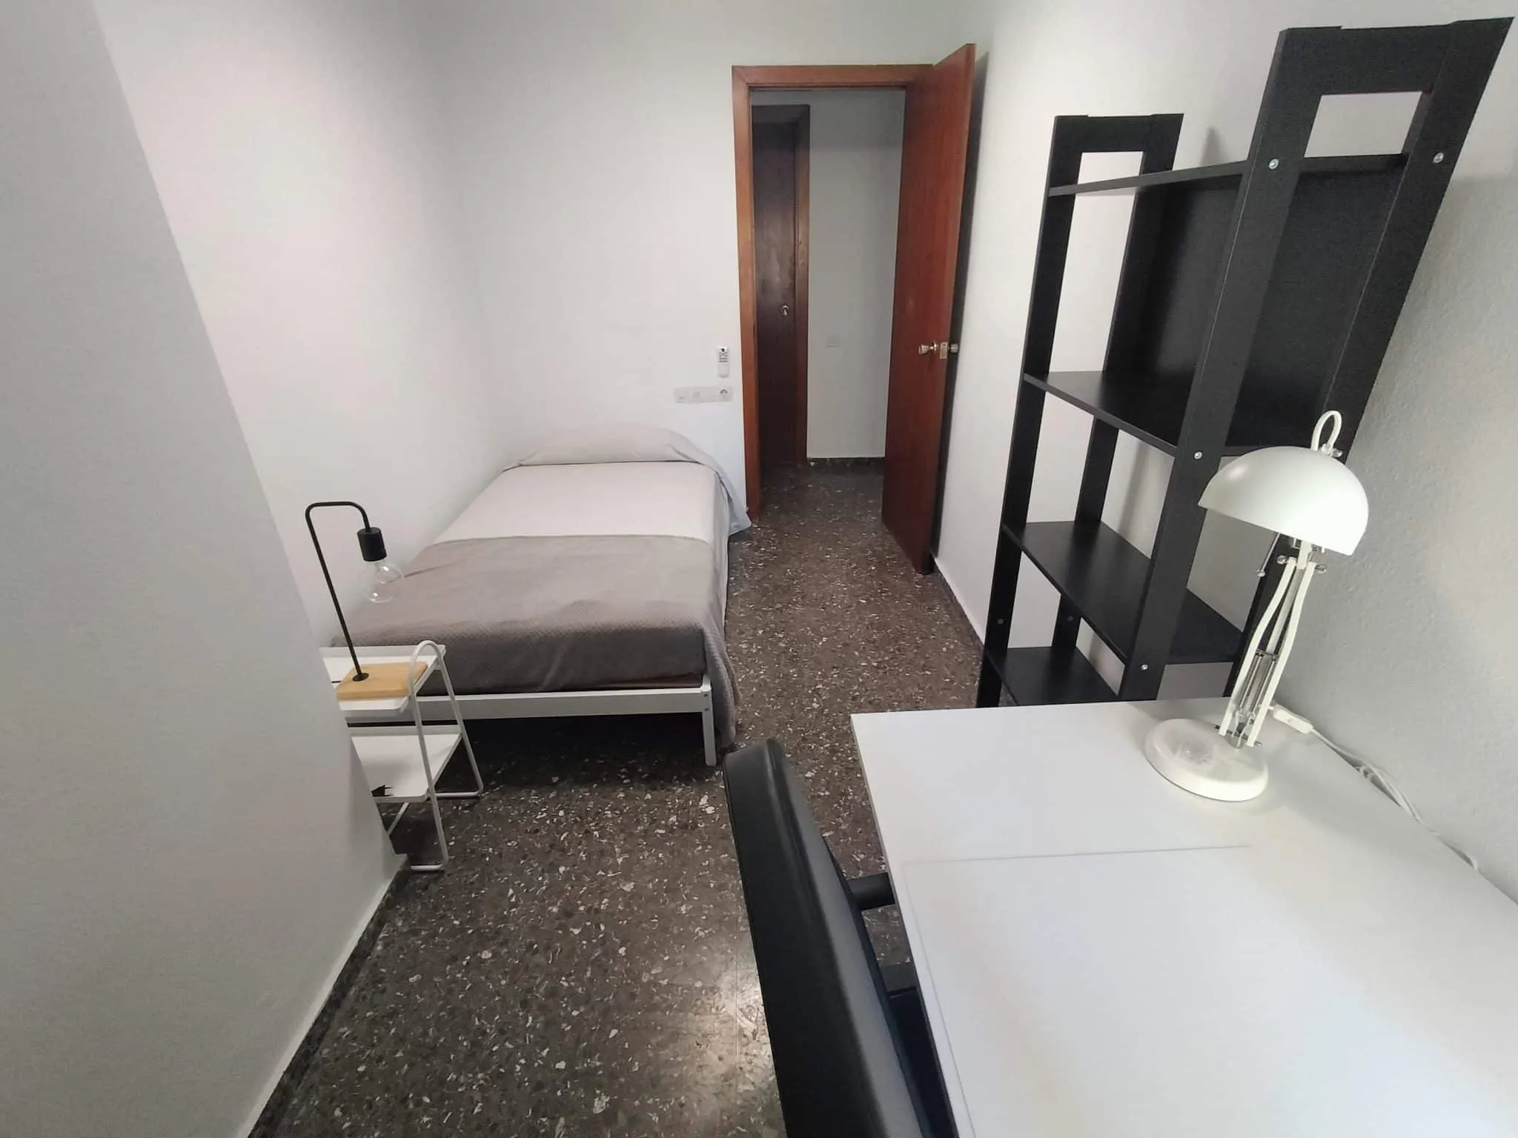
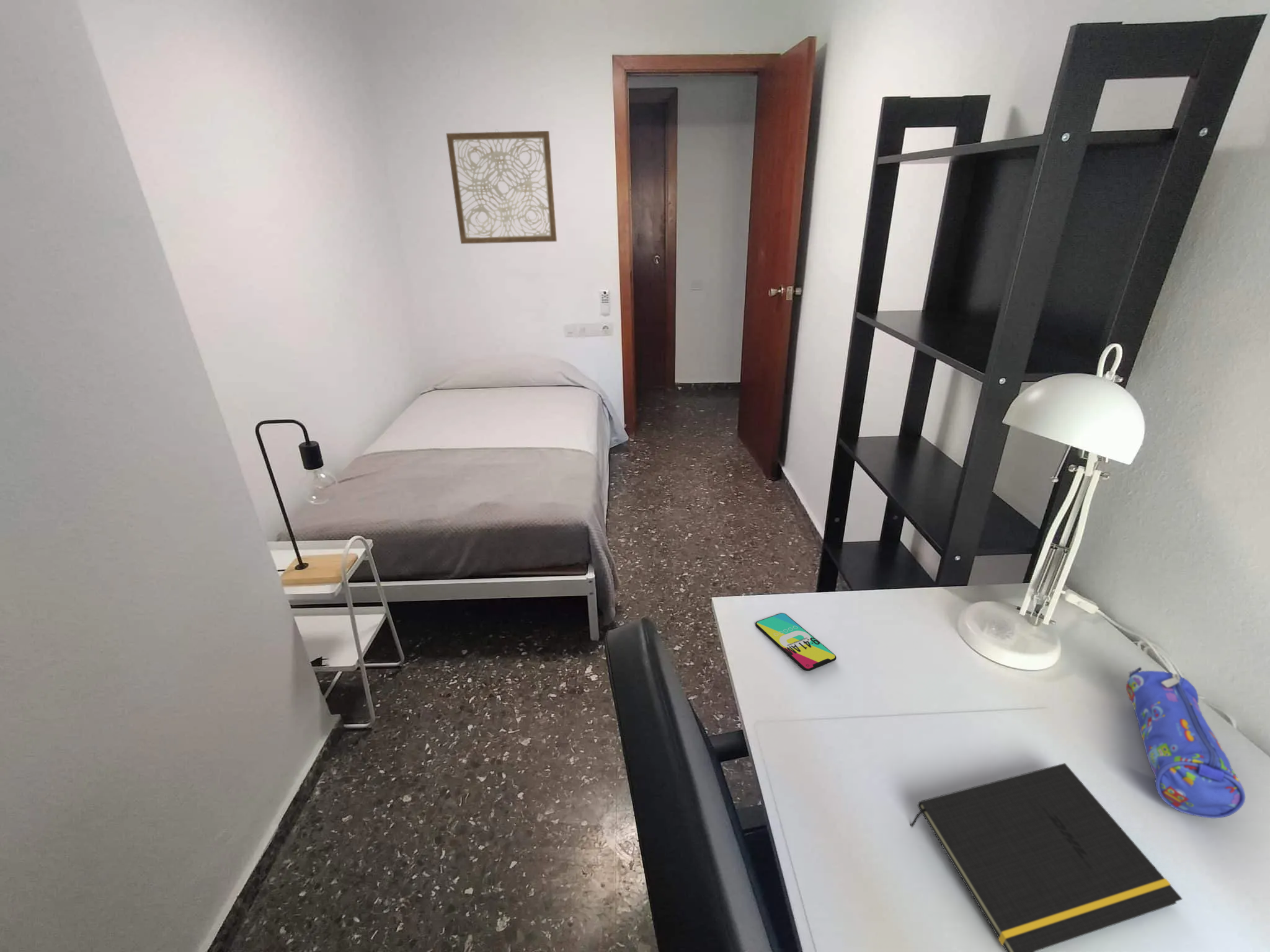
+ wall art [446,129,557,244]
+ pencil case [1126,666,1246,819]
+ notepad [909,762,1183,952]
+ smartphone [755,612,837,672]
